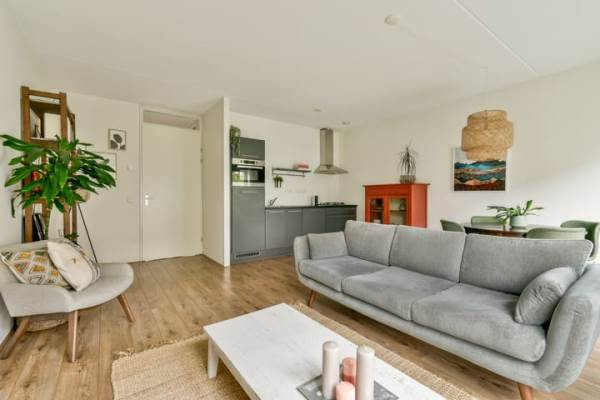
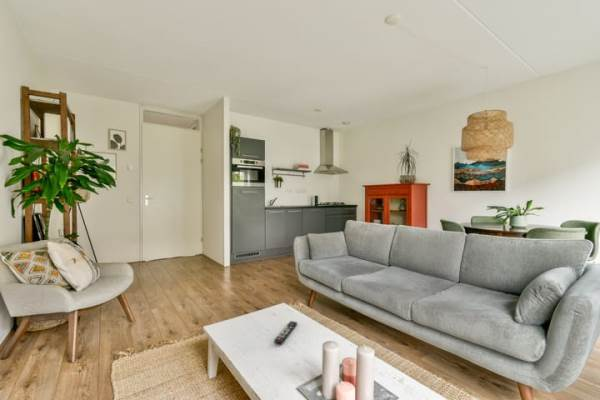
+ remote control [273,320,298,345]
